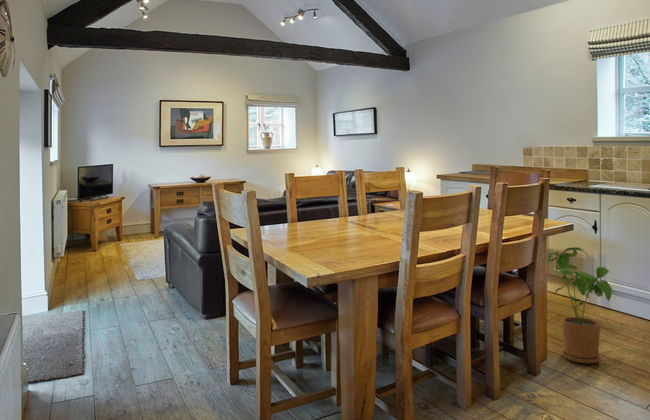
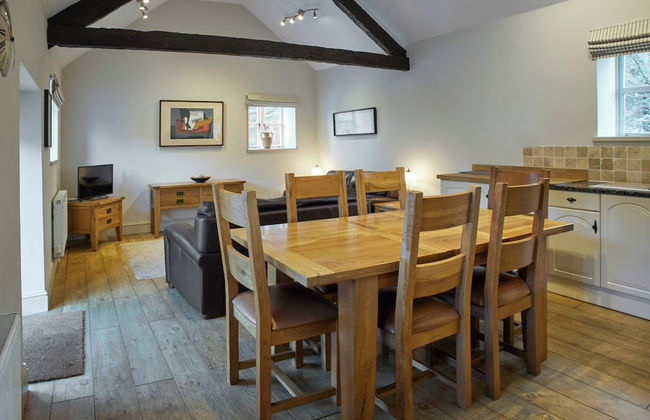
- house plant [547,246,613,365]
